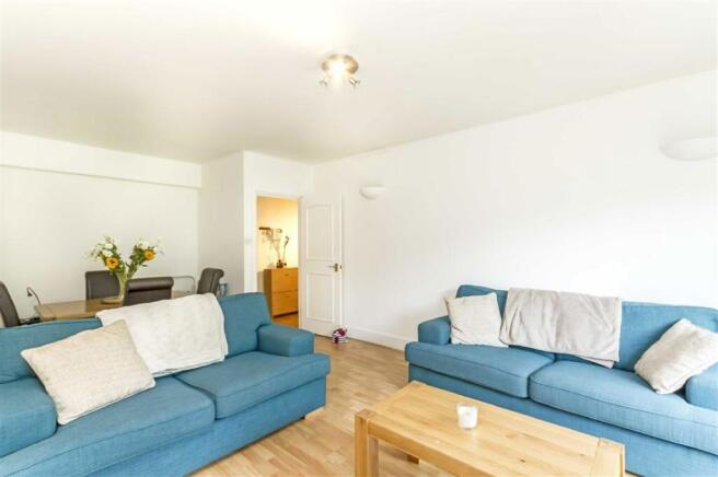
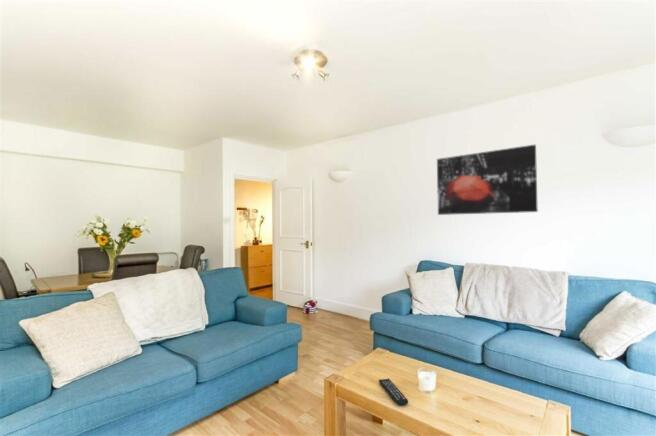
+ wall art [436,144,539,216]
+ remote control [378,378,409,407]
